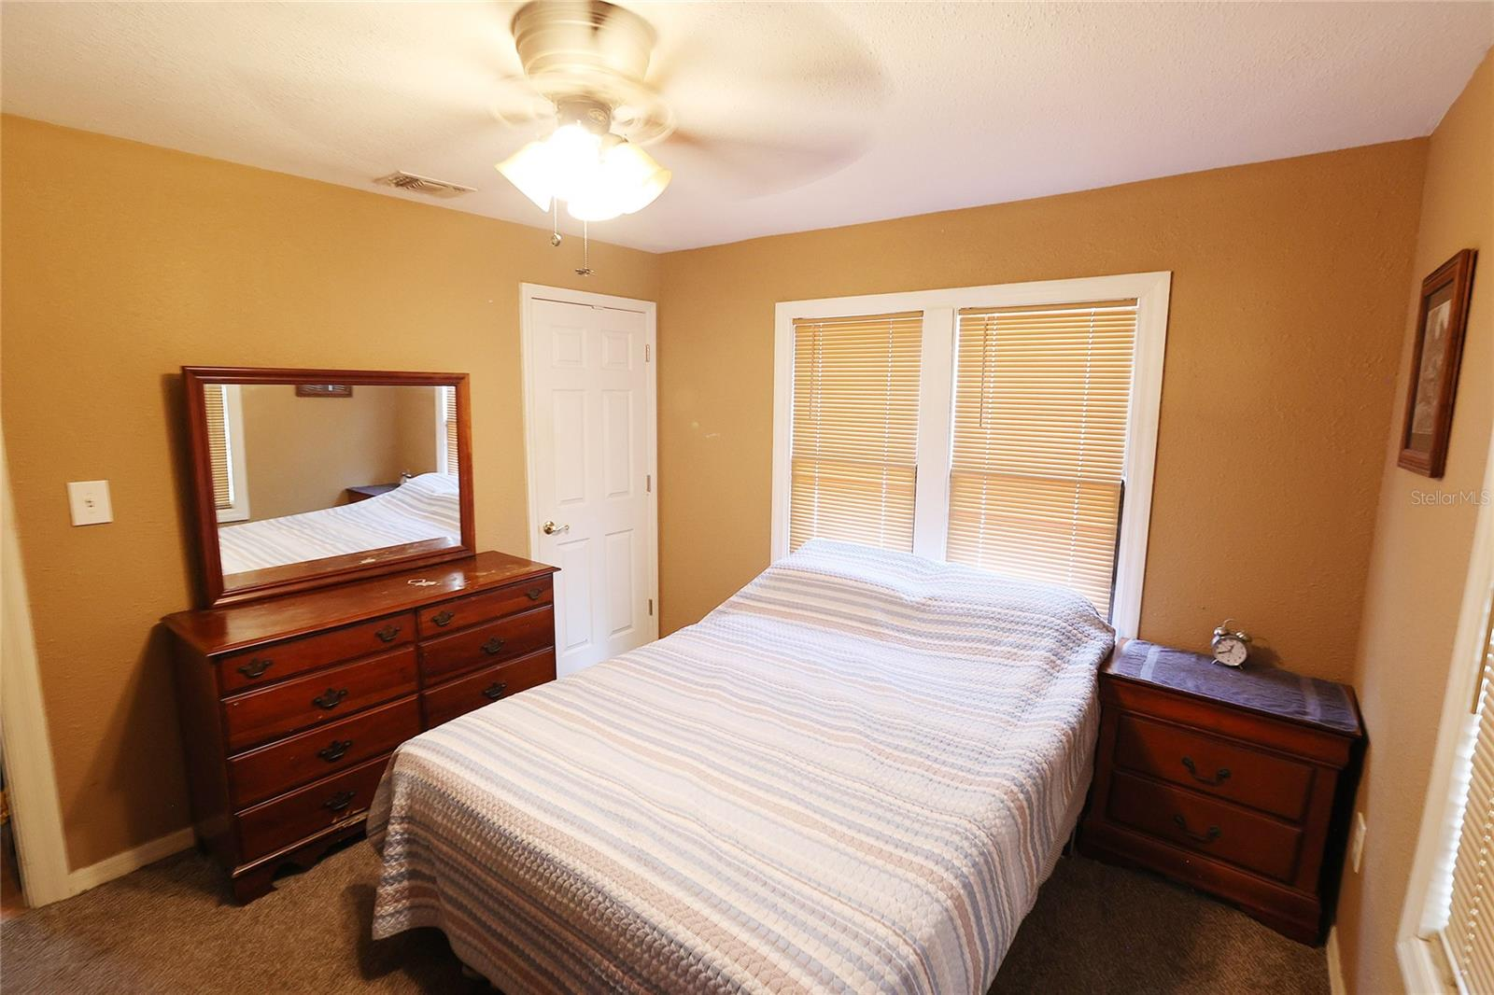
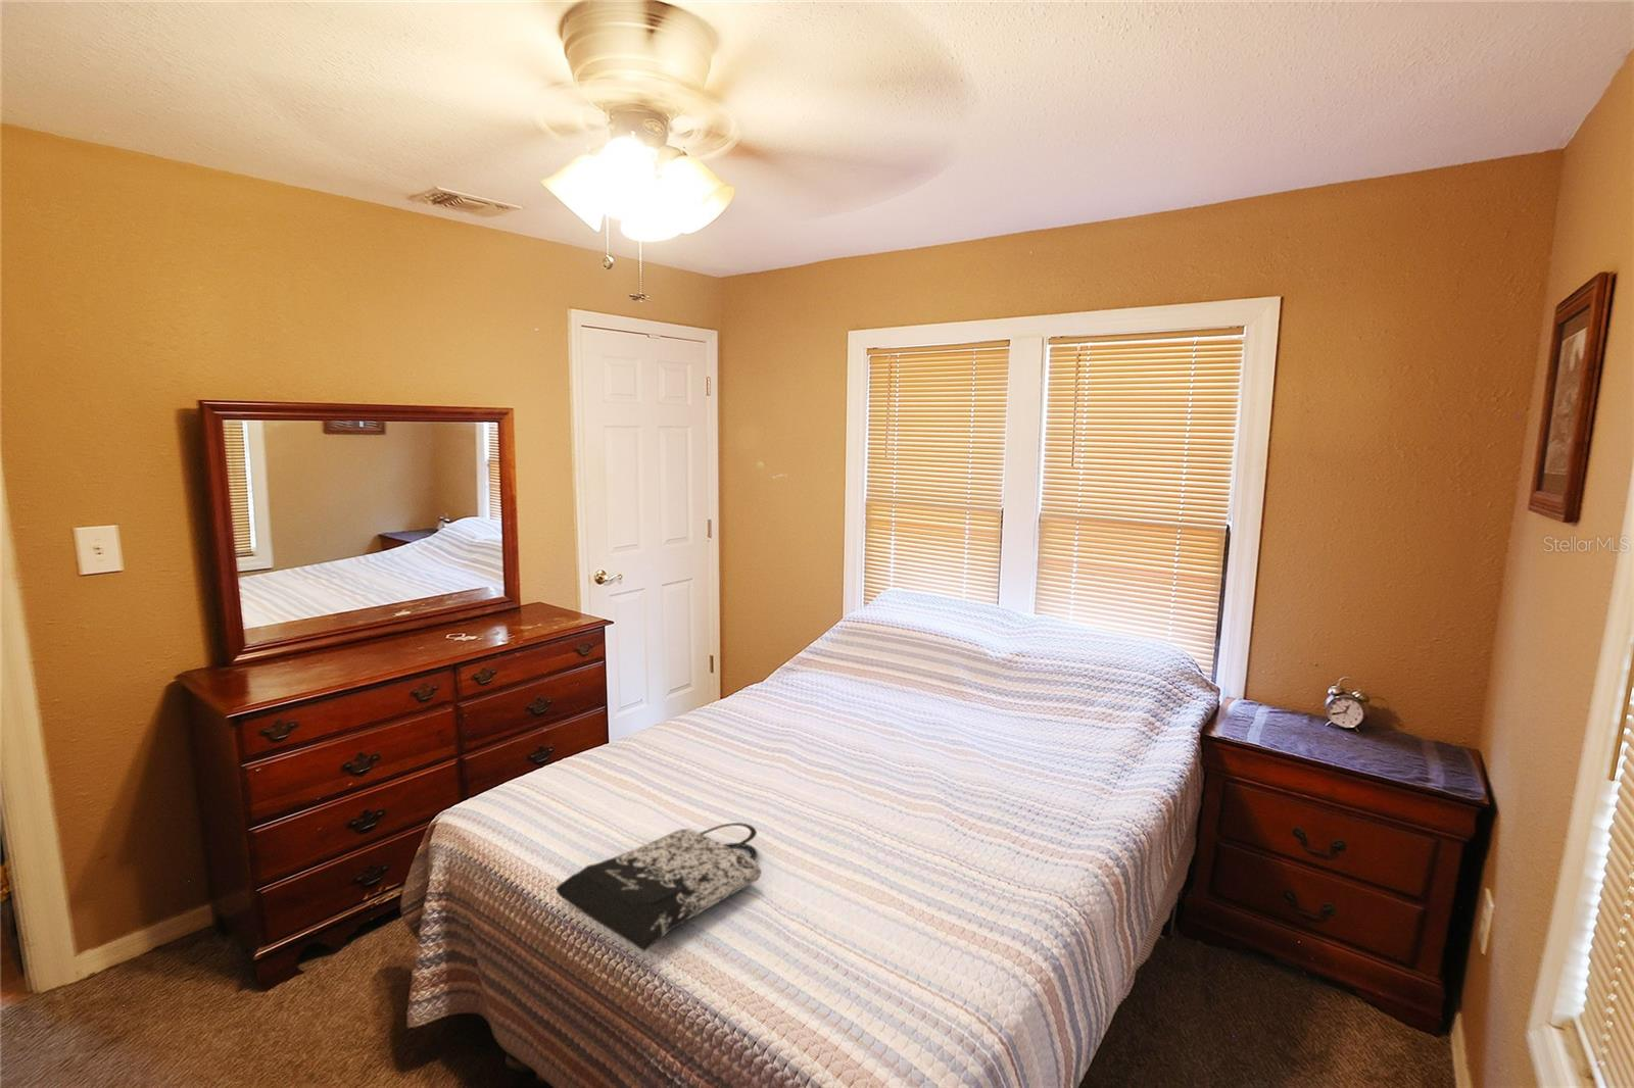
+ tote bag [554,822,763,952]
